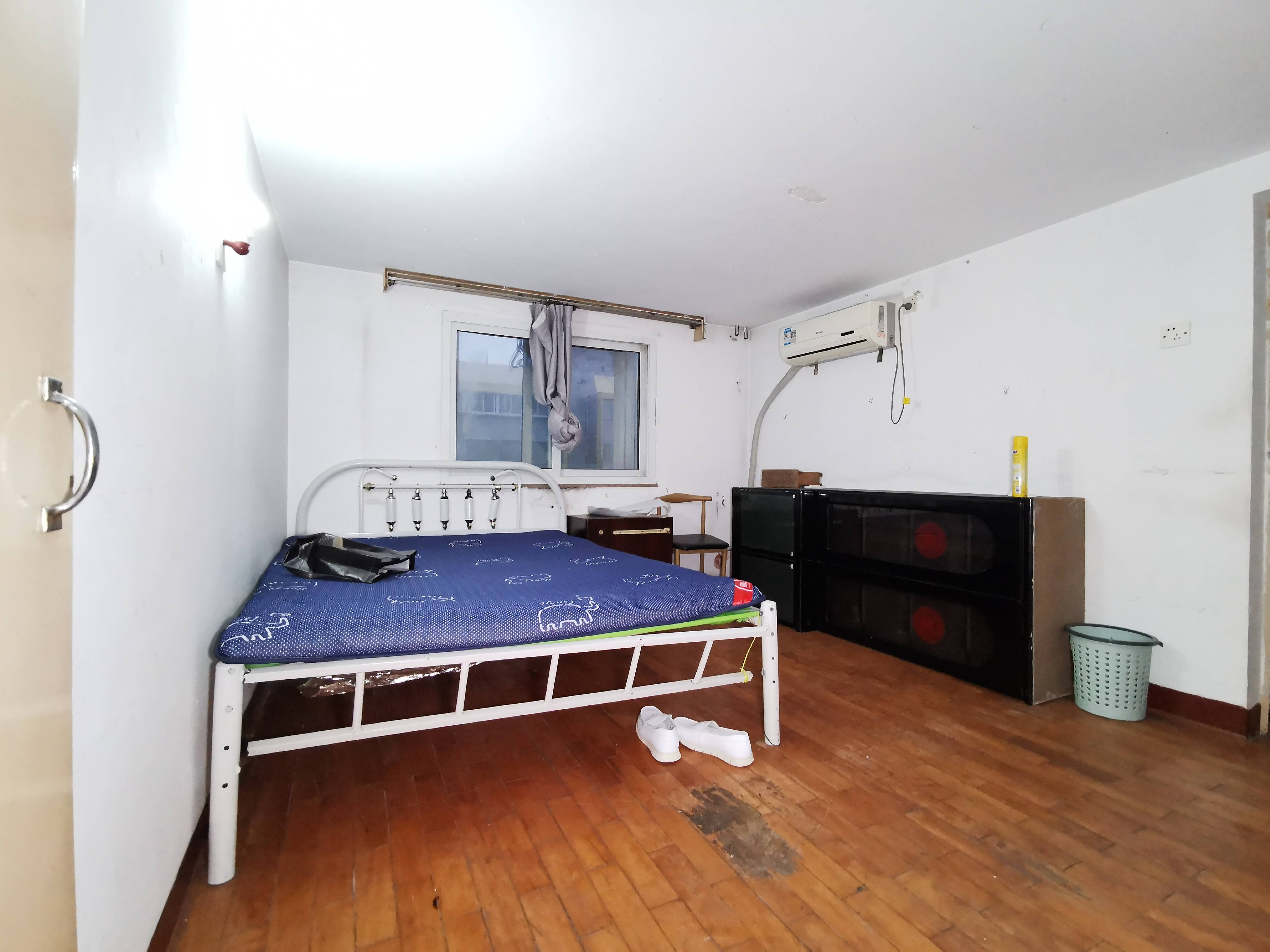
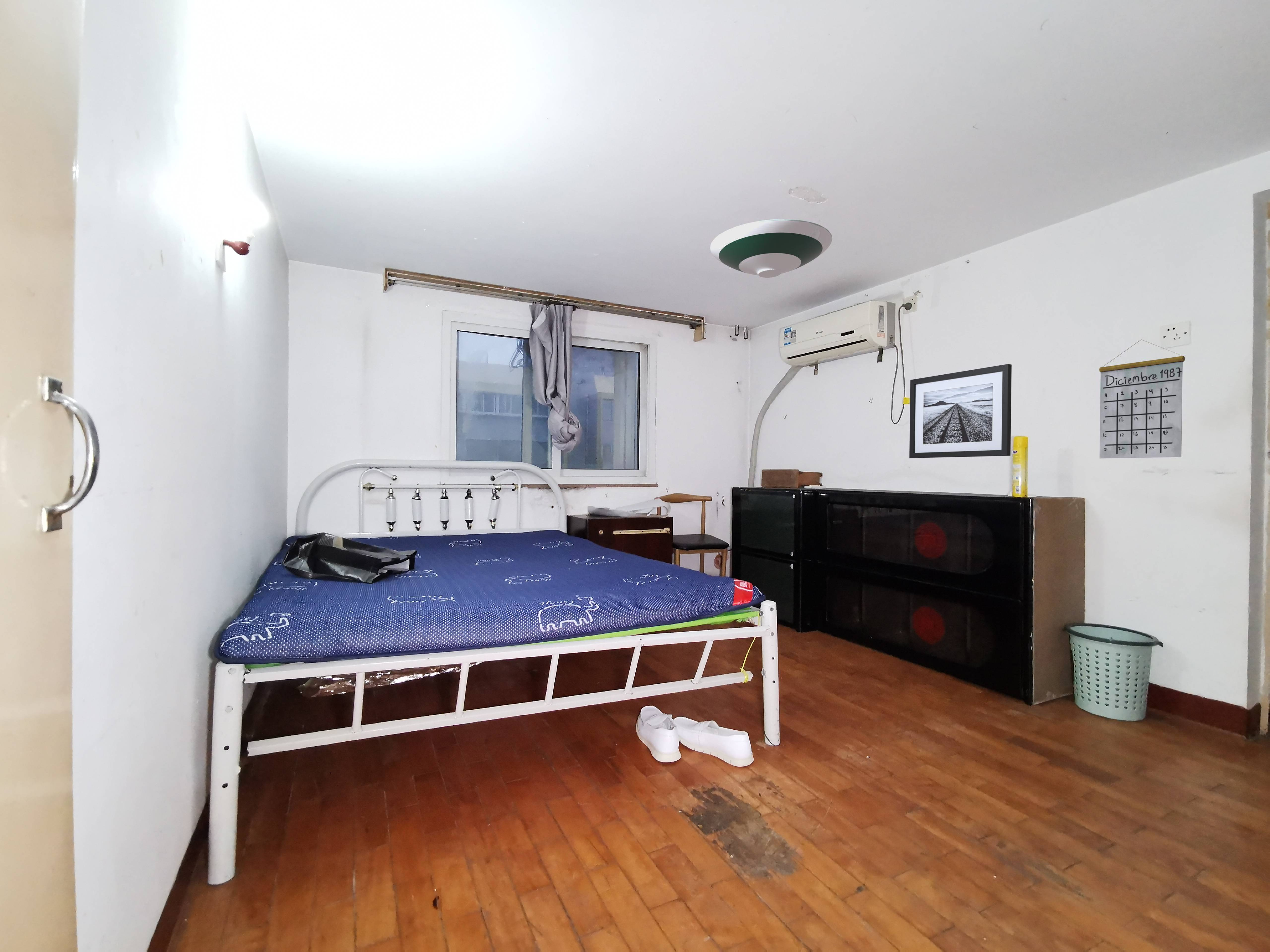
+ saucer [710,219,833,278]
+ calendar [1099,339,1185,459]
+ wall art [909,364,1012,458]
